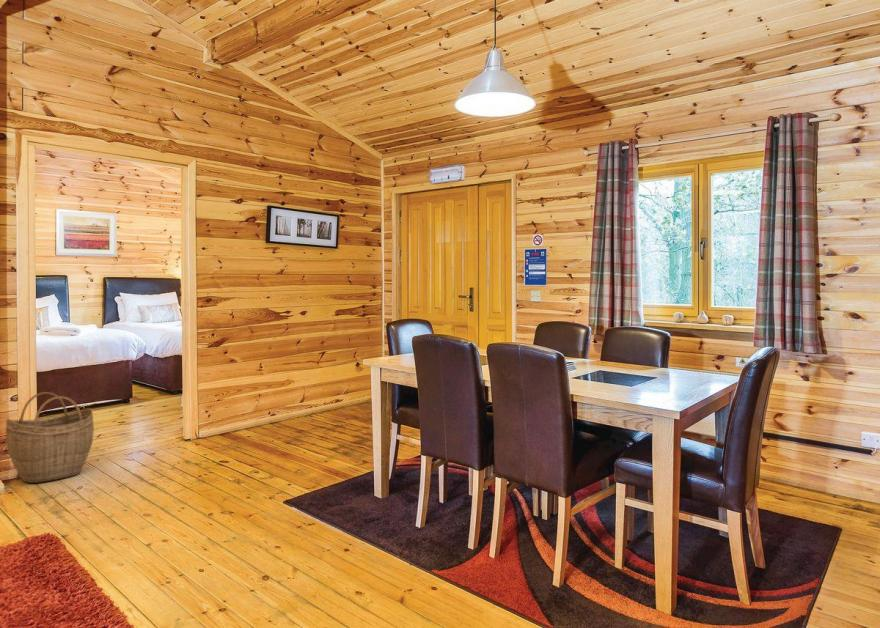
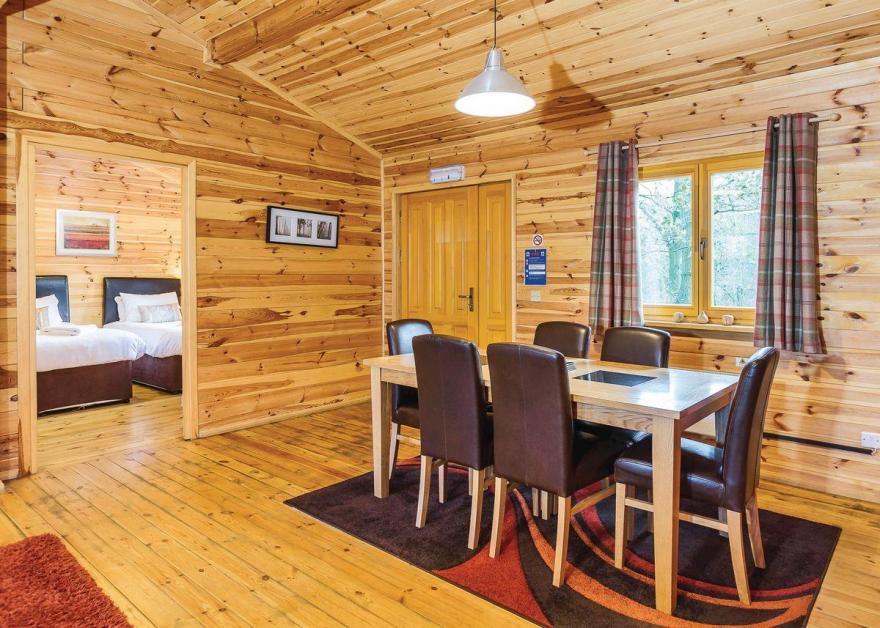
- woven basket [5,391,95,484]
